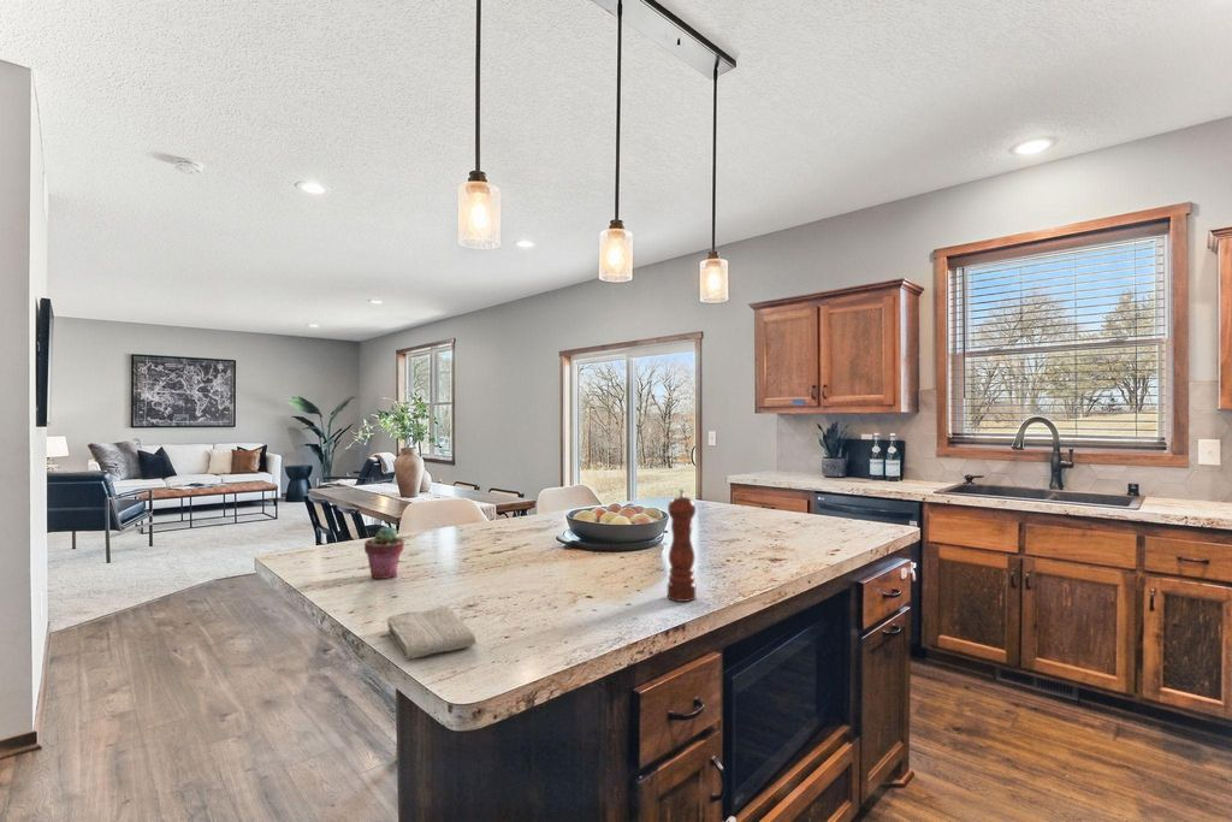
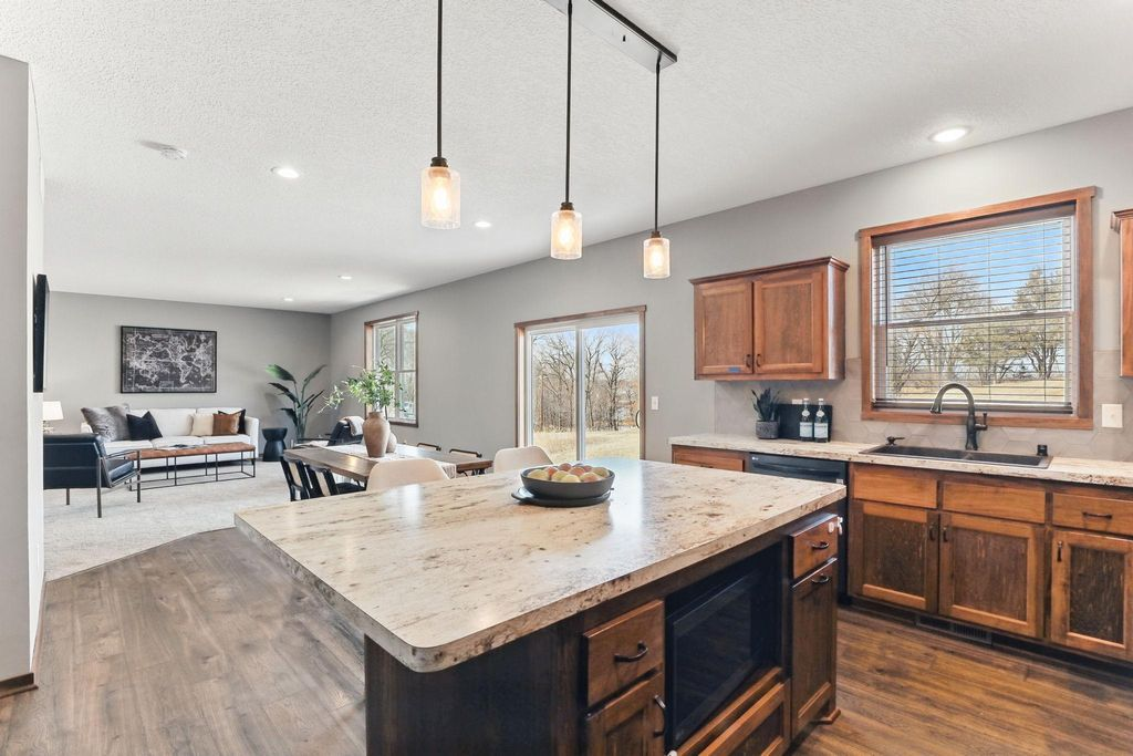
- pepper mill [667,487,697,603]
- potted succulent [363,525,405,580]
- washcloth [386,605,478,660]
